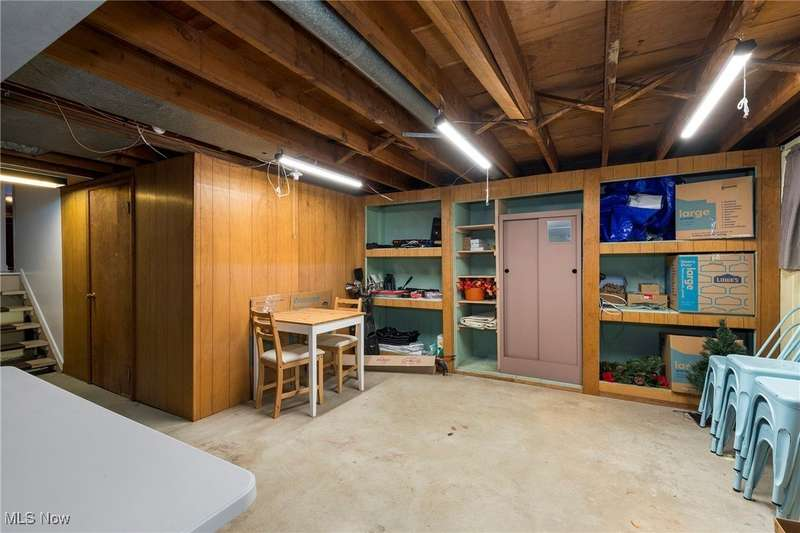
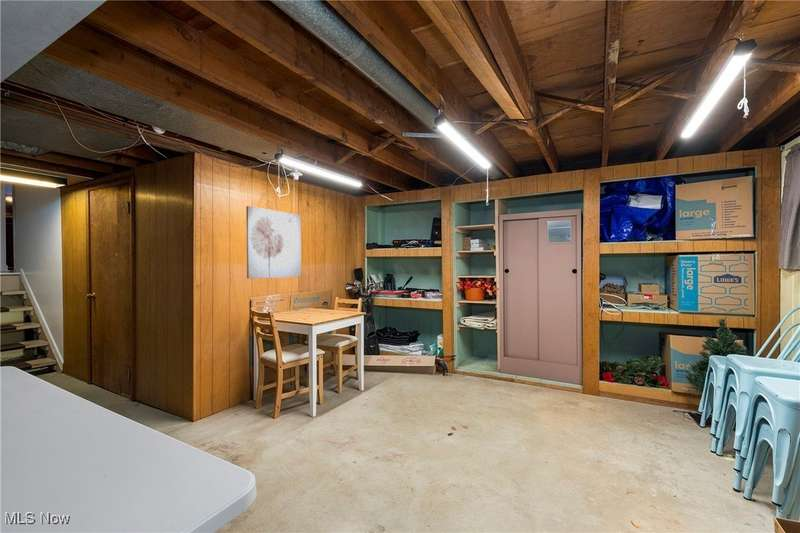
+ wall art [245,205,302,280]
